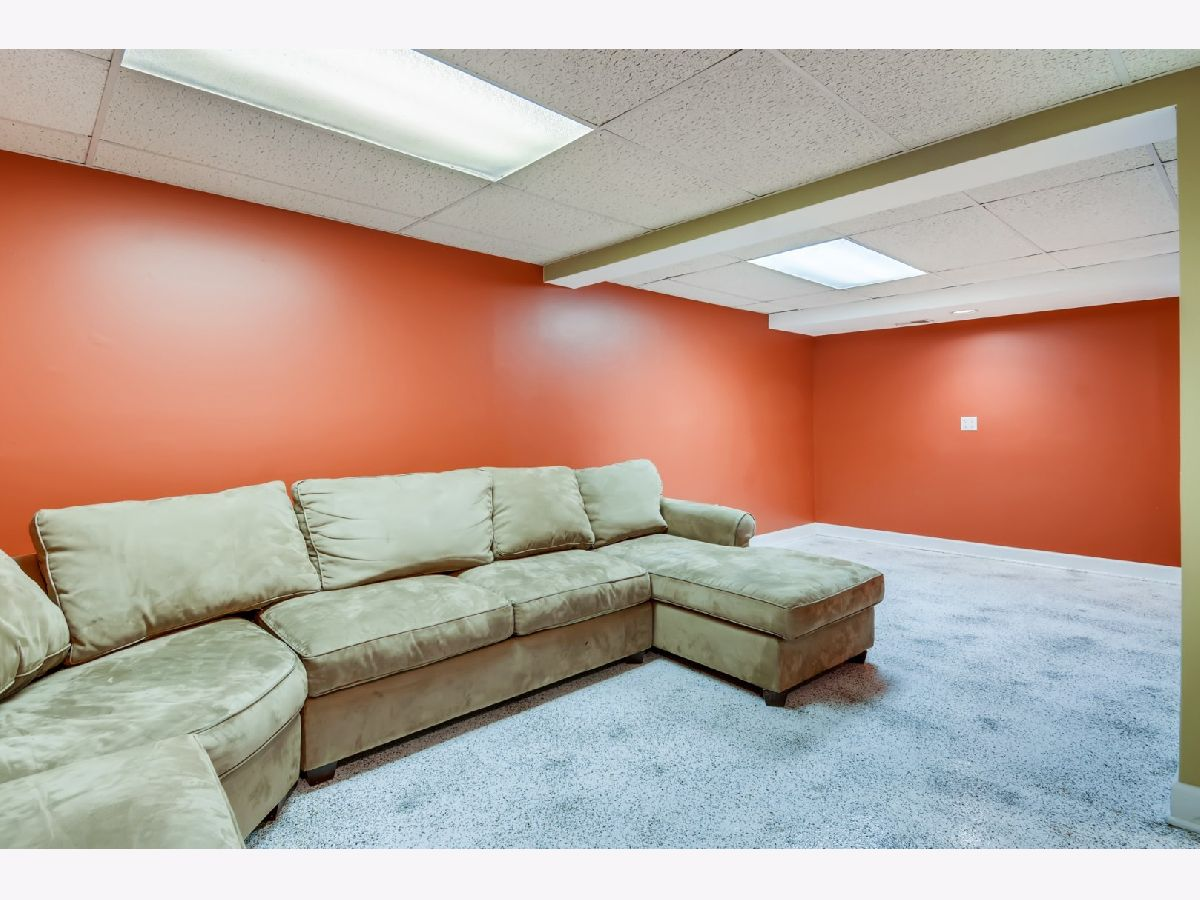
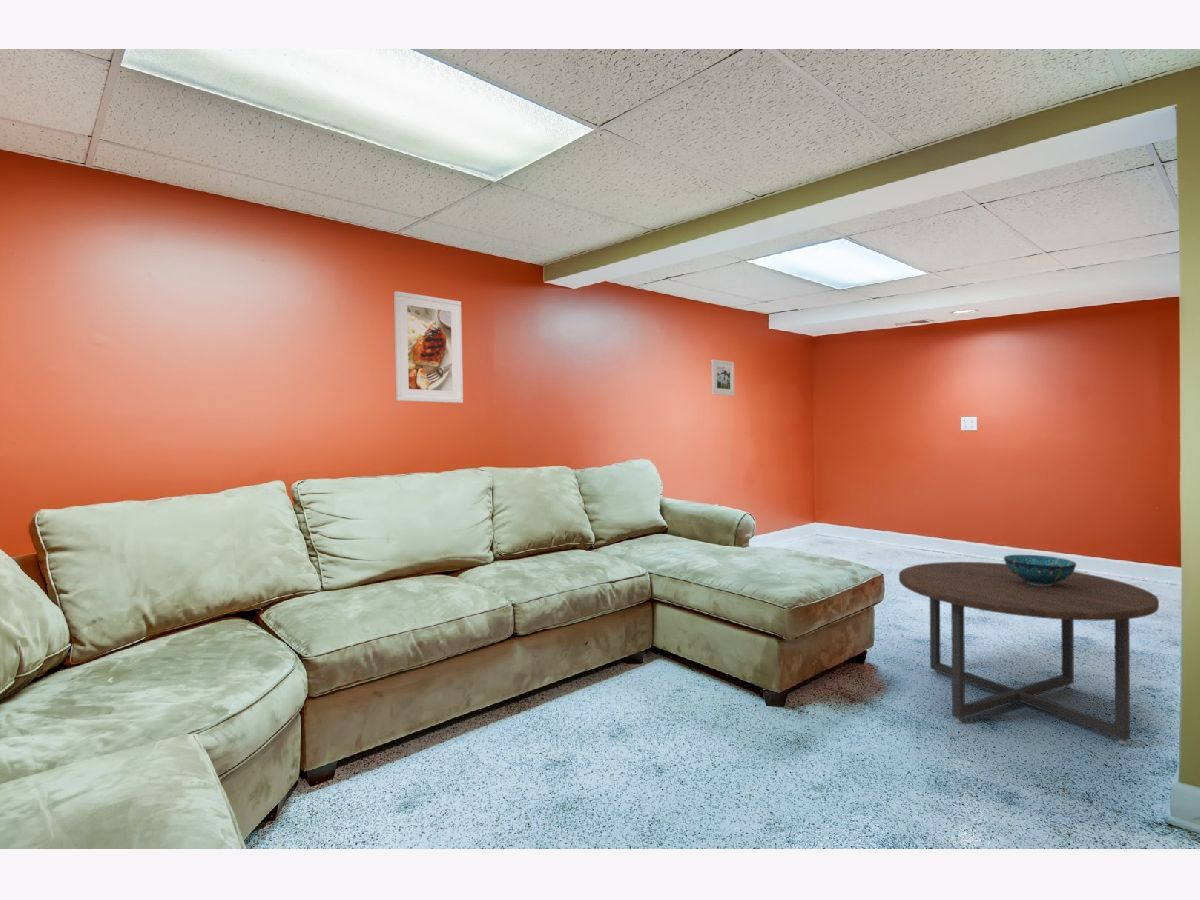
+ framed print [710,359,735,397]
+ coffee table [898,561,1160,745]
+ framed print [393,290,464,404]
+ decorative bowl [1003,554,1077,586]
